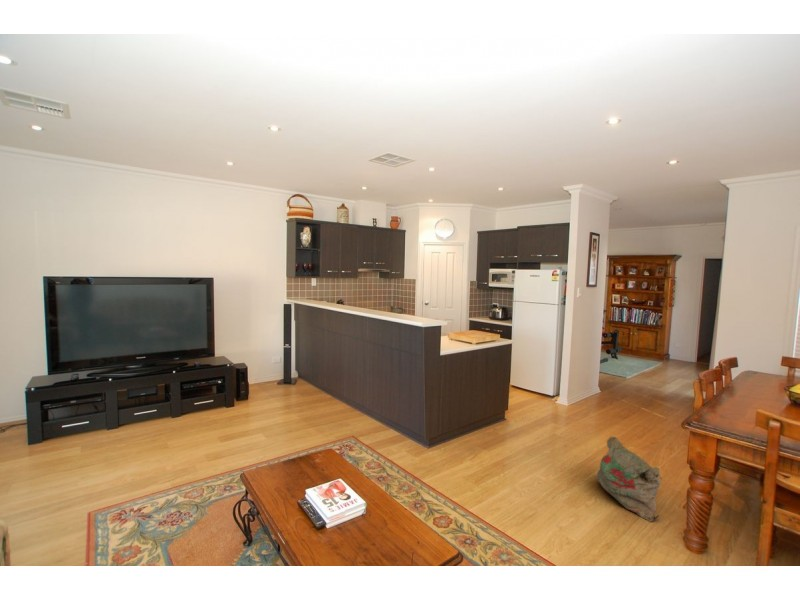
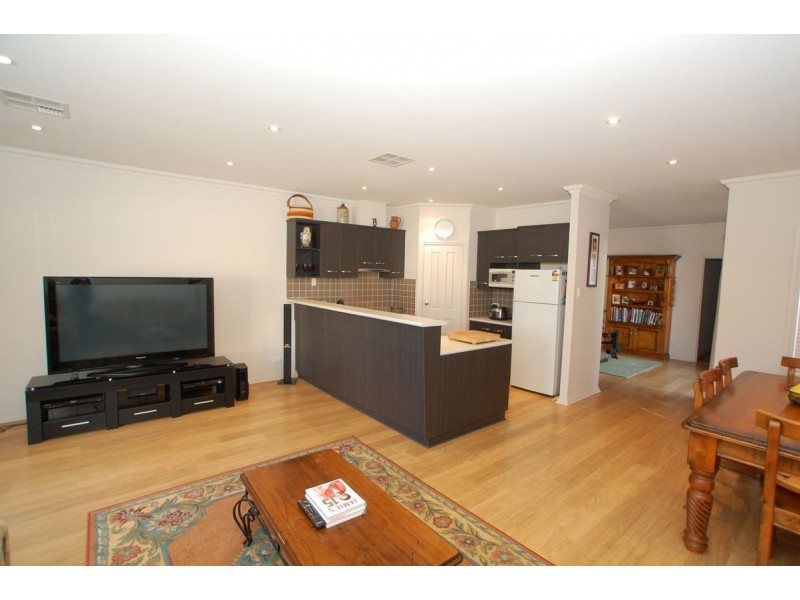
- bag [595,436,663,523]
